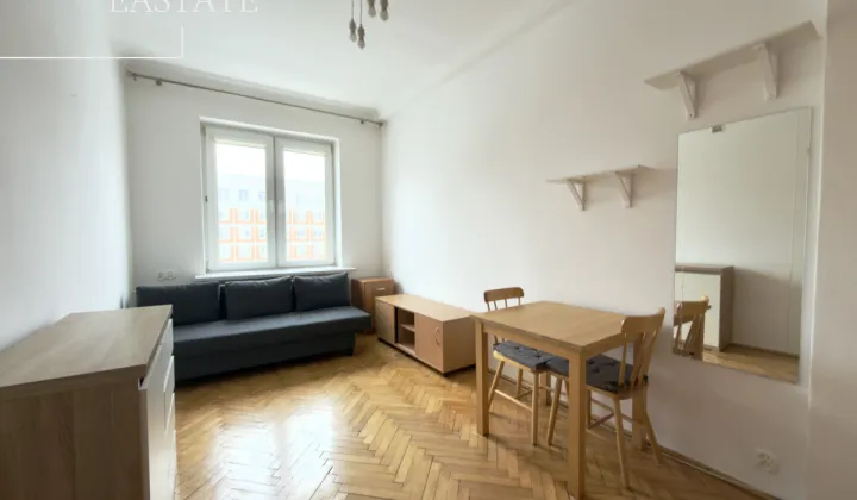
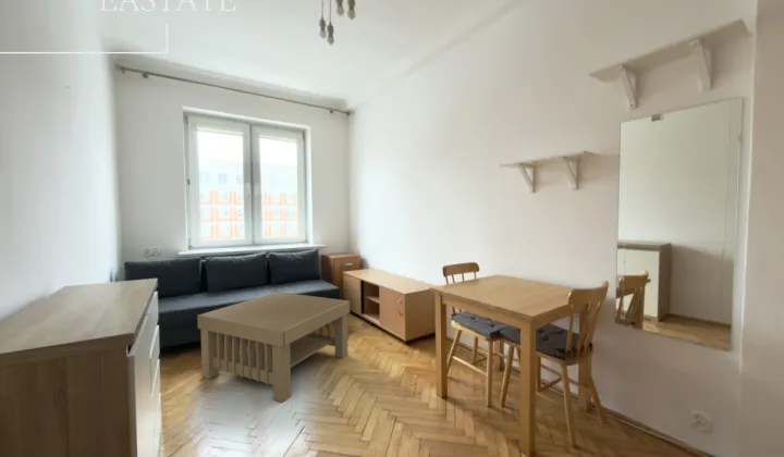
+ coffee table [196,291,351,404]
